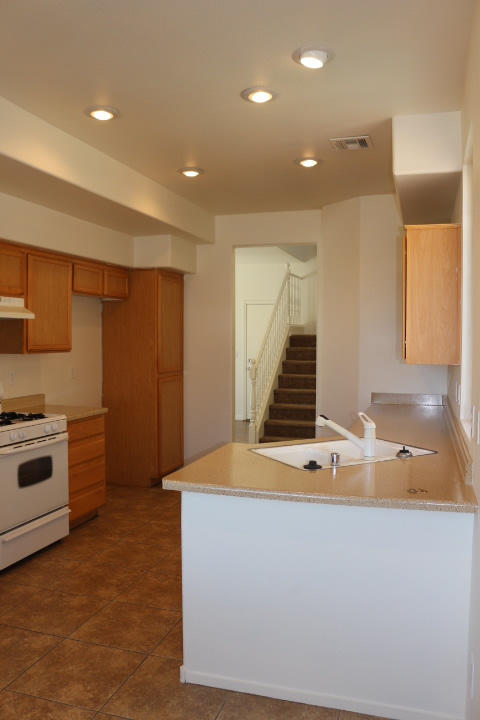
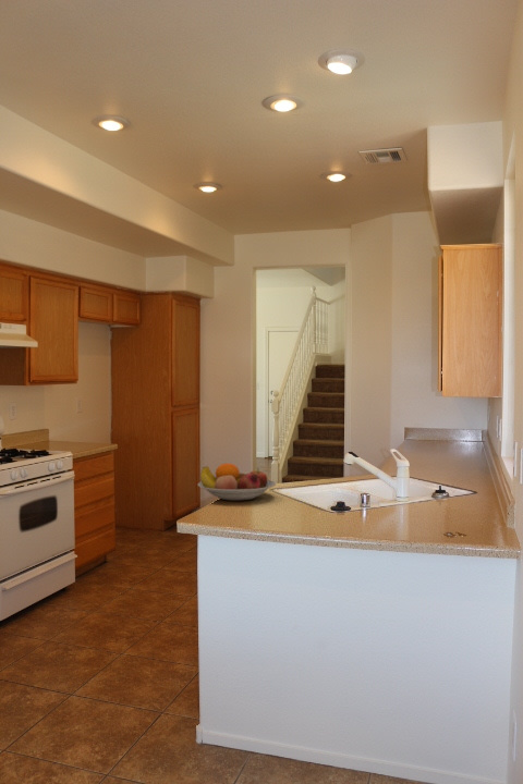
+ fruit bowl [197,463,277,501]
